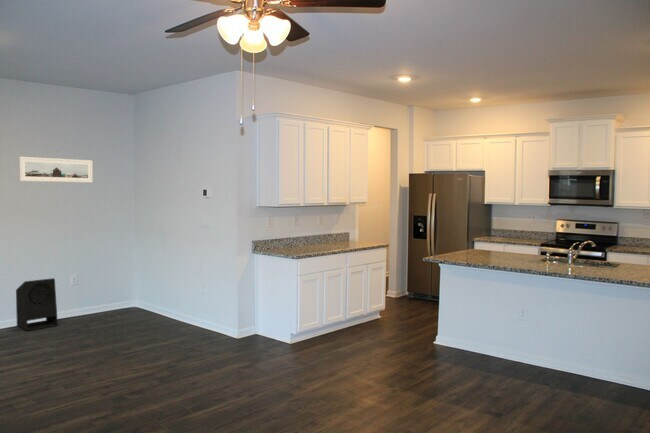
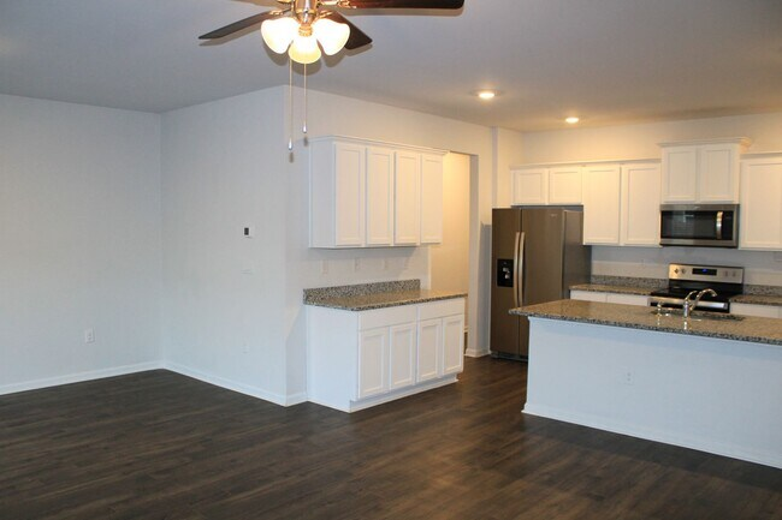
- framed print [18,156,94,184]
- speaker [15,277,59,332]
